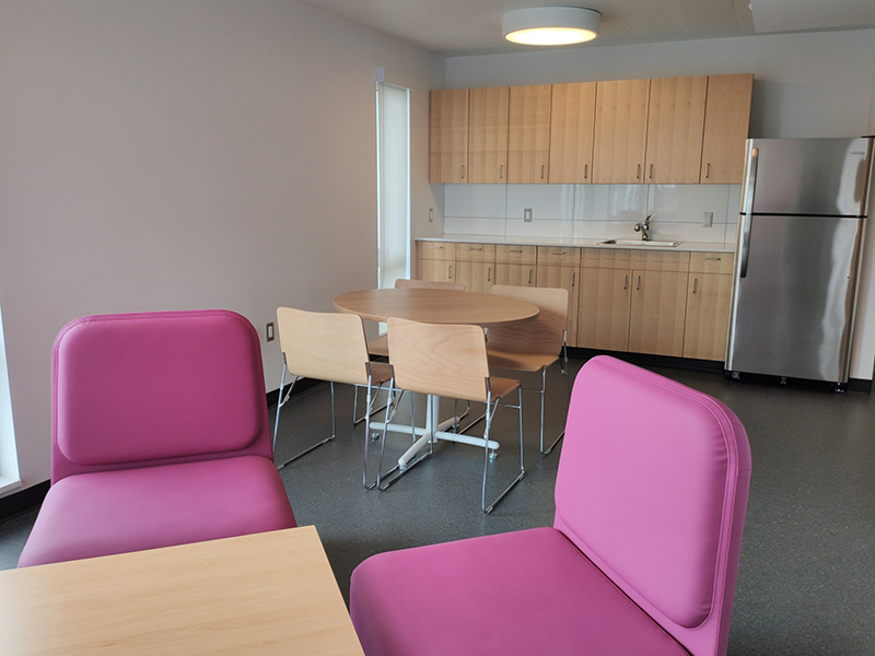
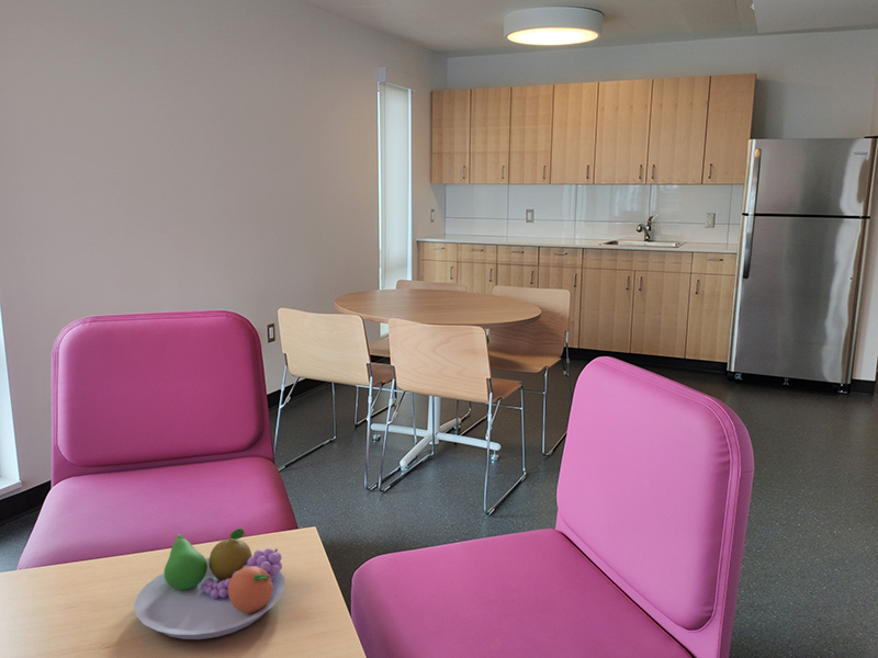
+ fruit bowl [133,527,286,640]
